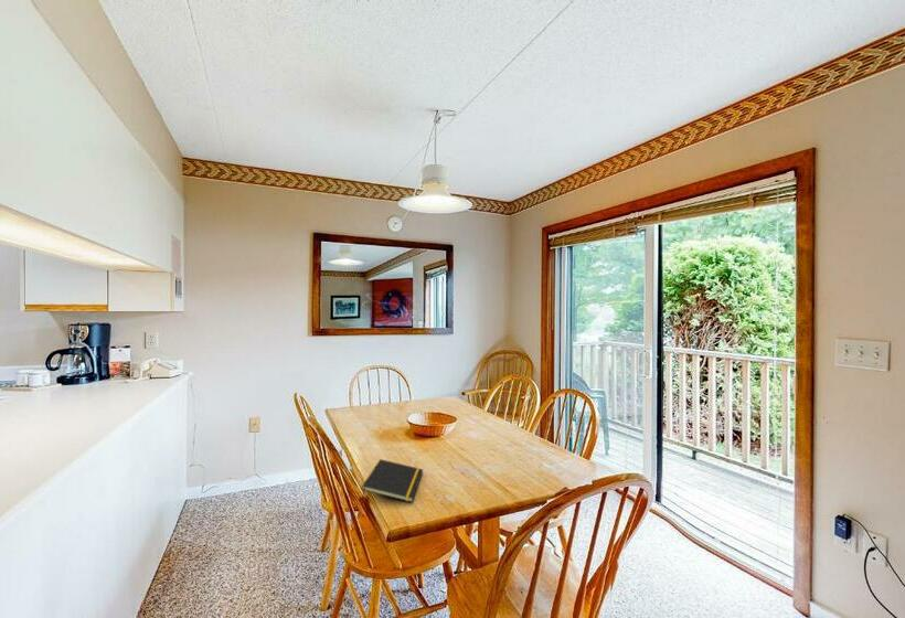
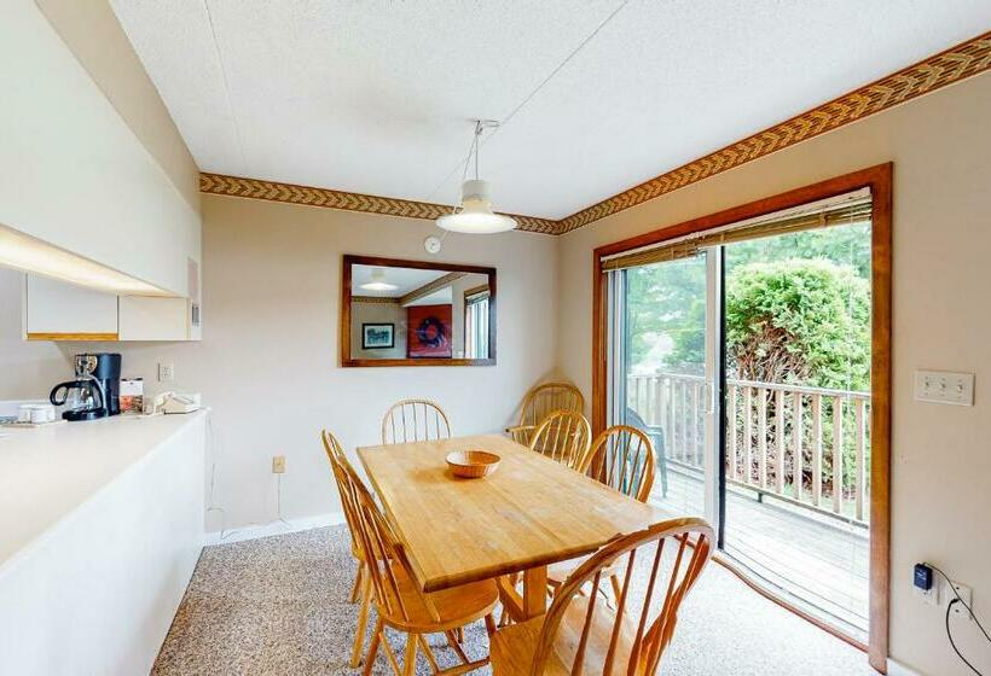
- notepad [361,458,424,503]
